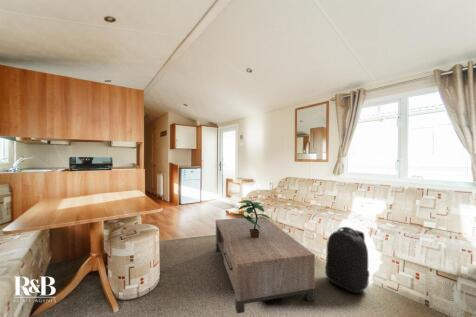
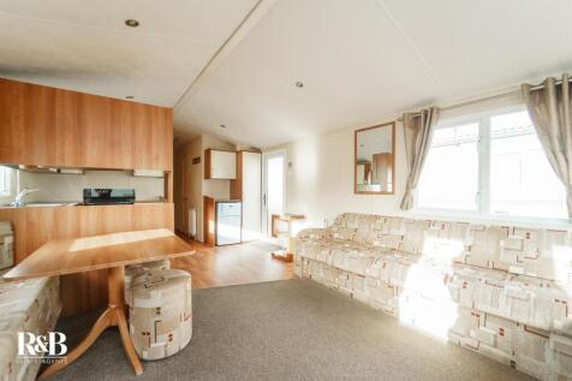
- backpack [325,226,370,294]
- potted plant [233,199,271,238]
- coffee table [215,216,316,315]
